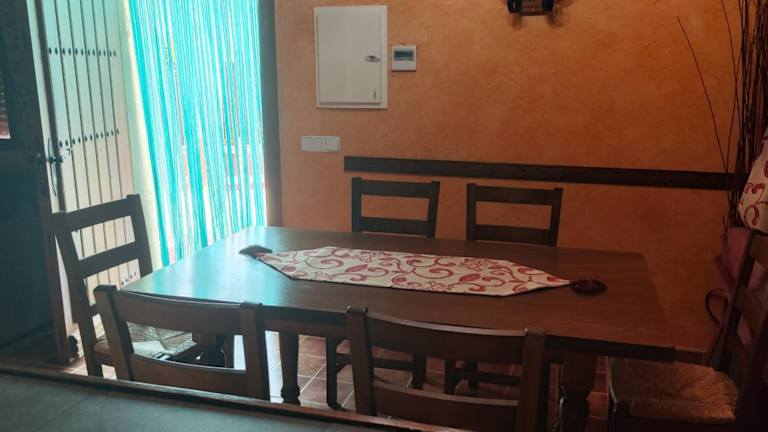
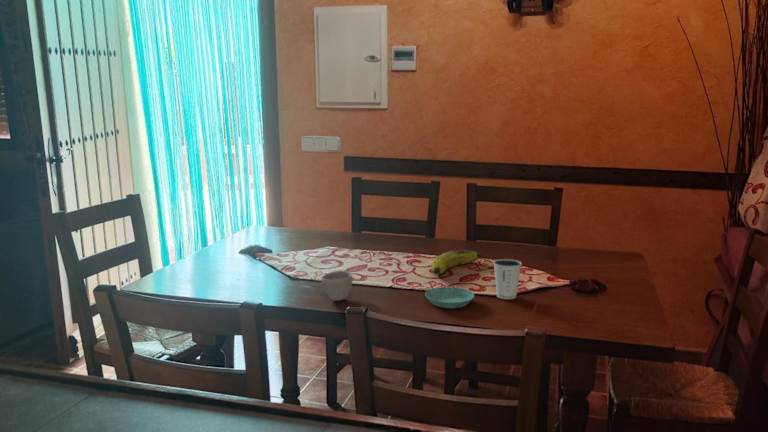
+ fruit [430,249,489,276]
+ cup [320,270,354,302]
+ saucer [424,286,475,309]
+ dixie cup [492,258,523,300]
